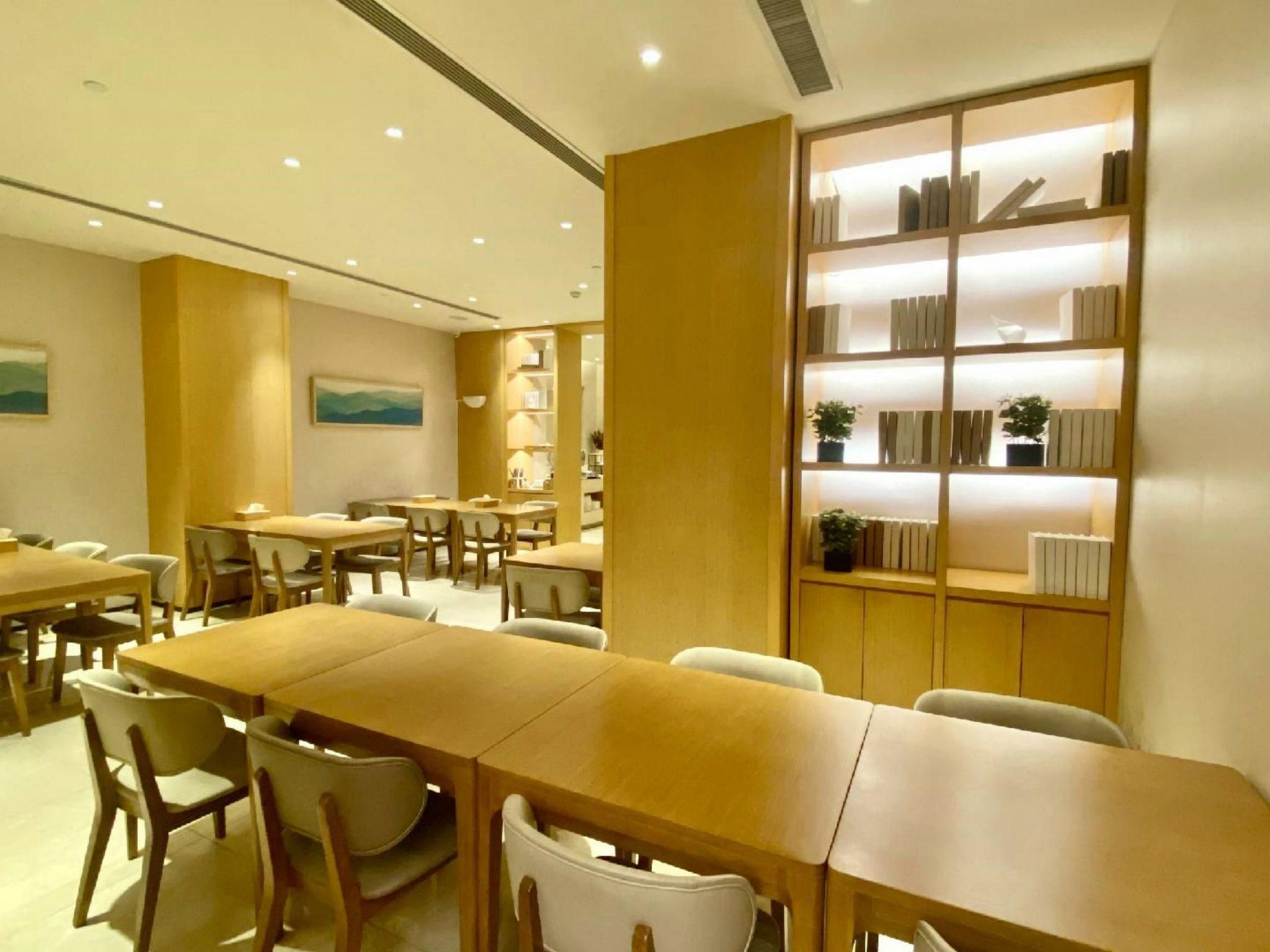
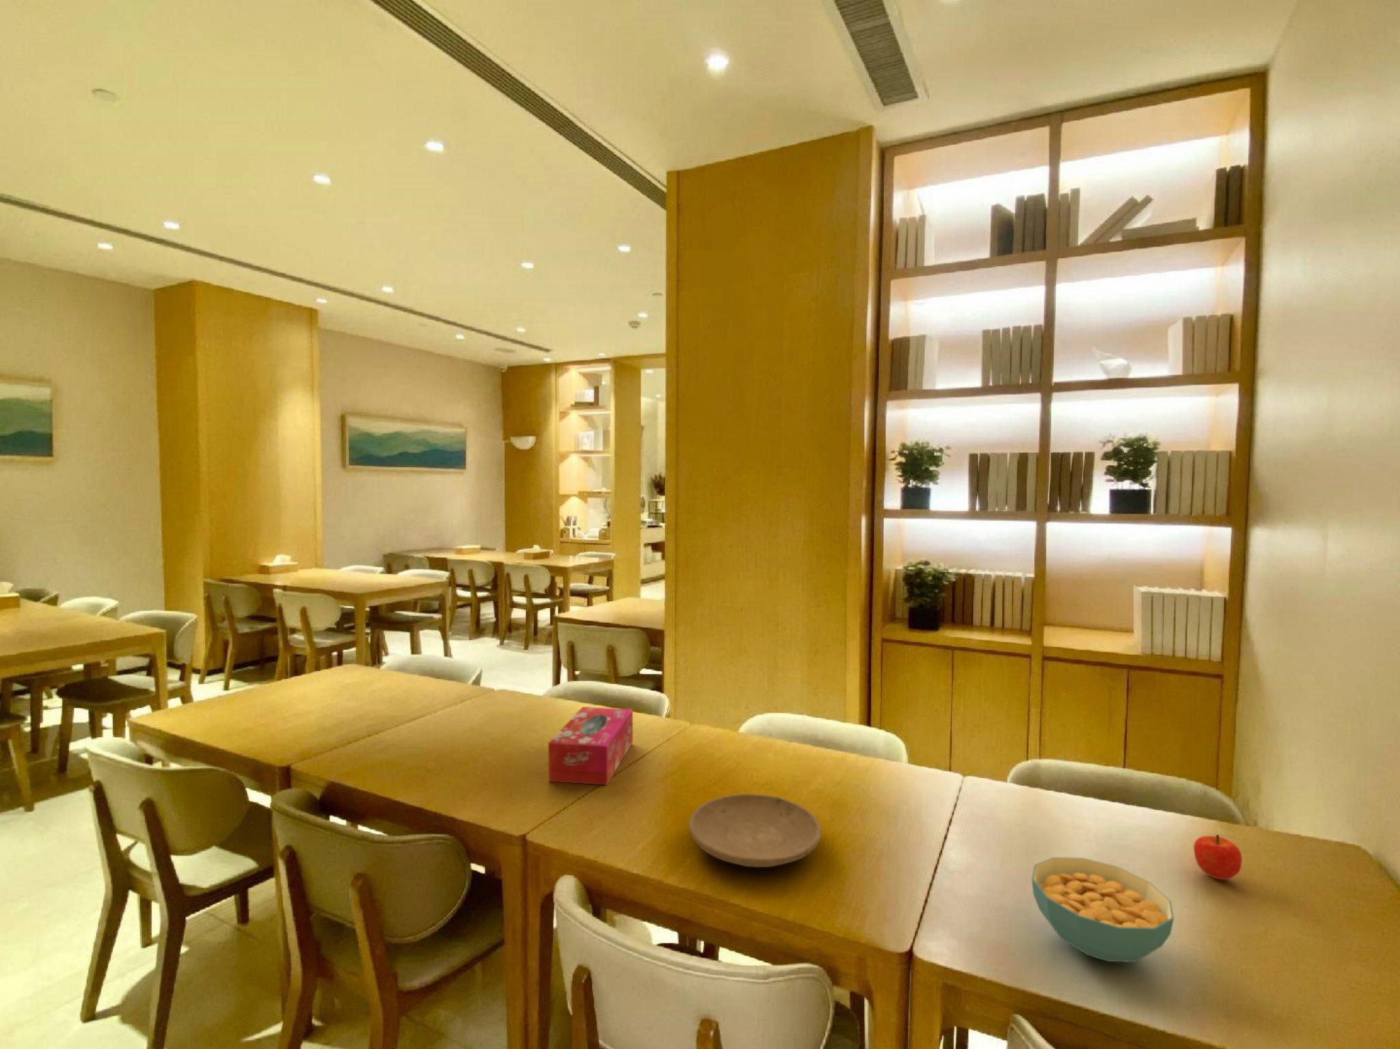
+ cereal bowl [1031,856,1174,963]
+ tissue box [548,706,634,786]
+ plate [688,793,822,868]
+ fruit [1193,834,1242,880]
